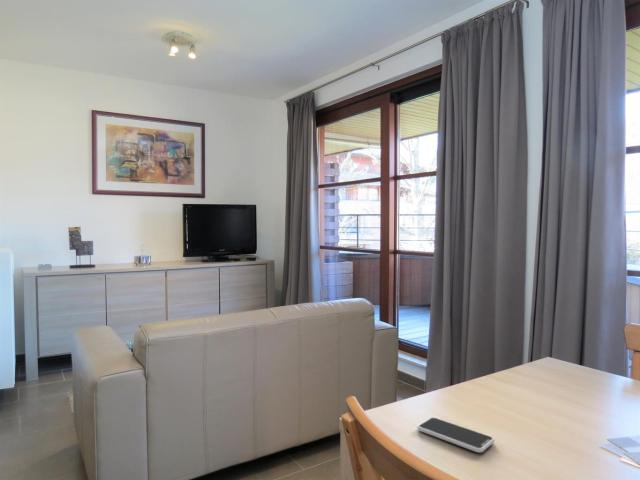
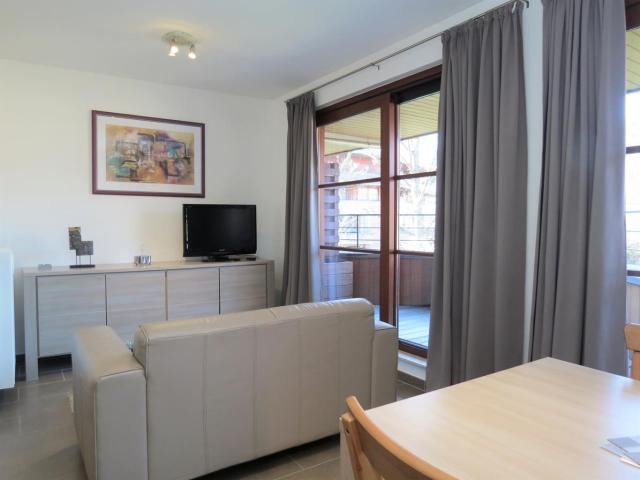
- smartphone [416,416,496,454]
